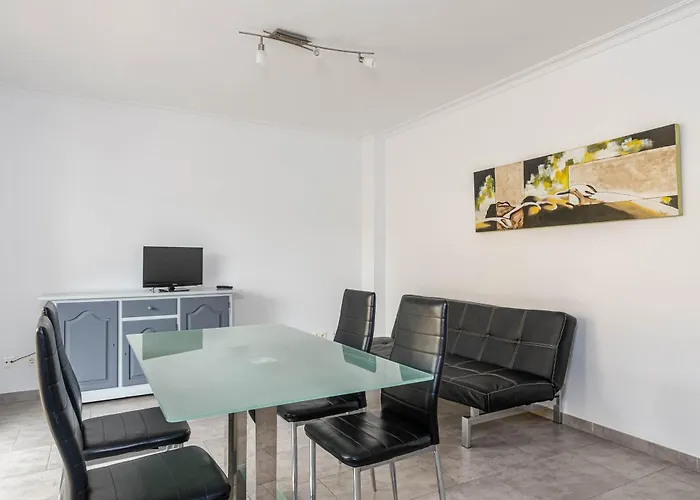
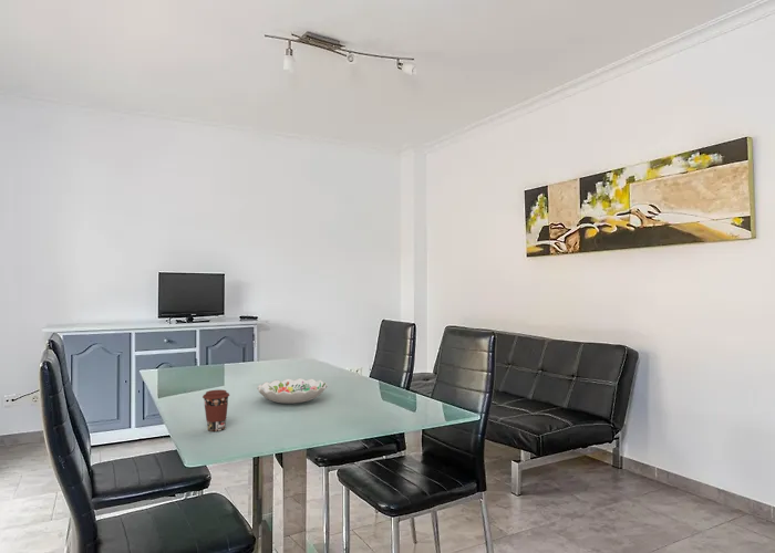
+ decorative bowl [256,377,329,405]
+ coffee cup [202,388,230,432]
